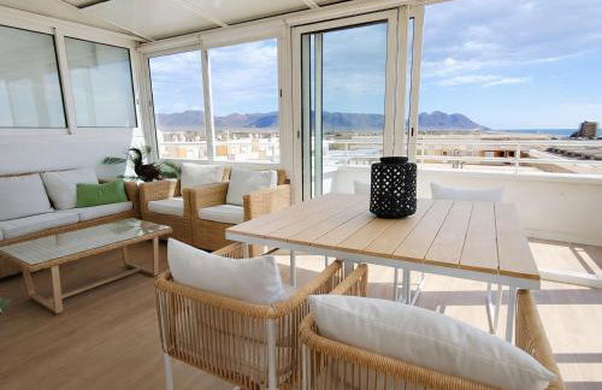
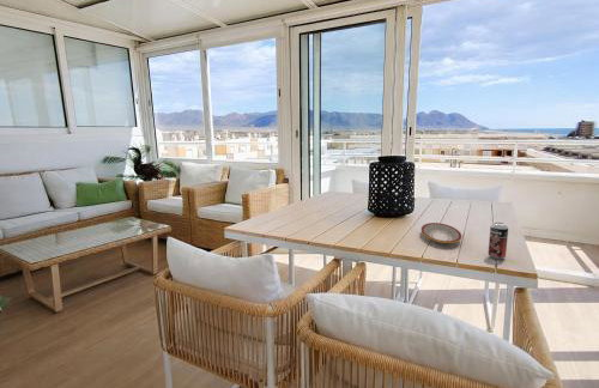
+ plate [420,222,462,244]
+ beverage can [488,222,509,261]
